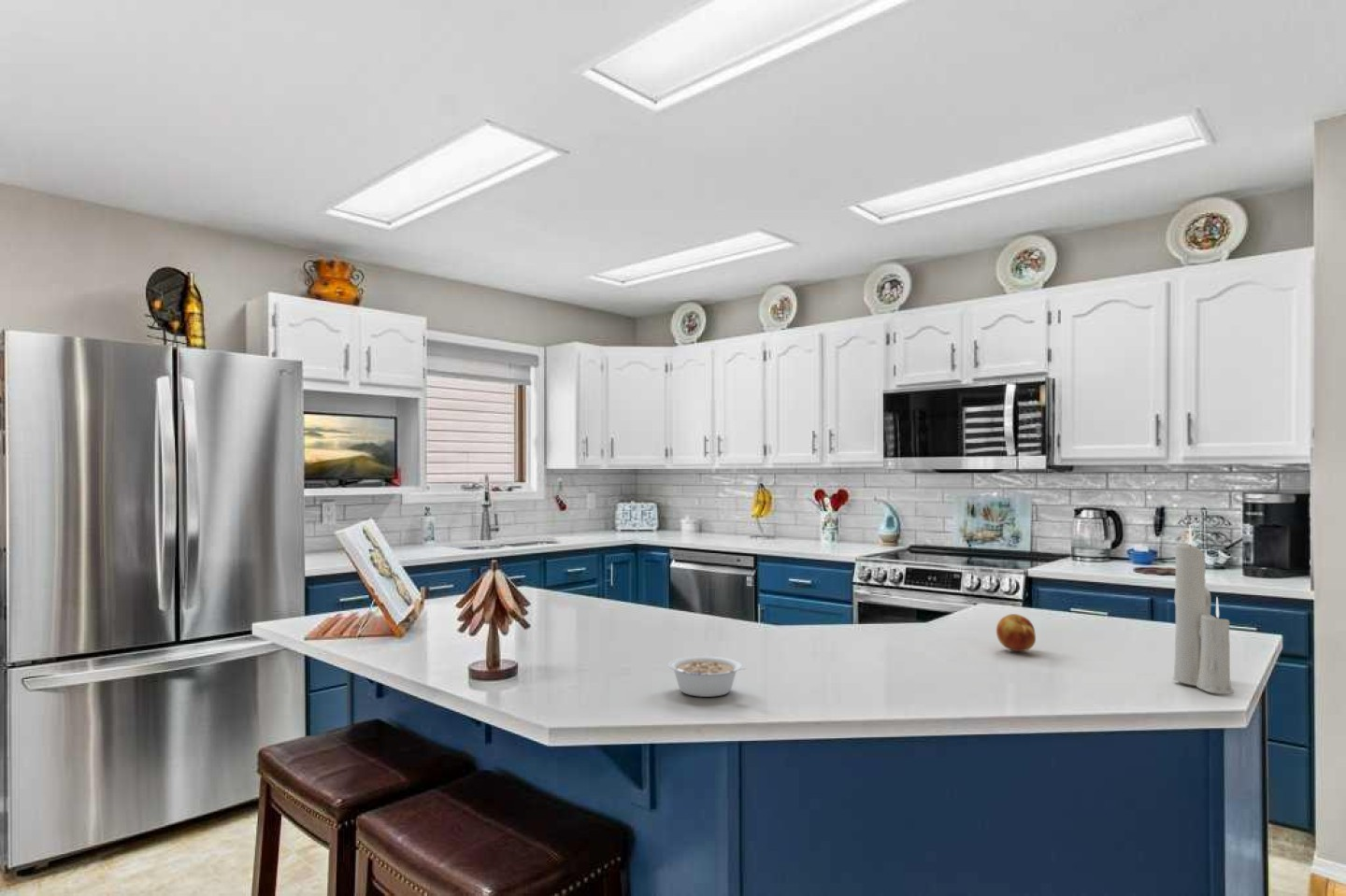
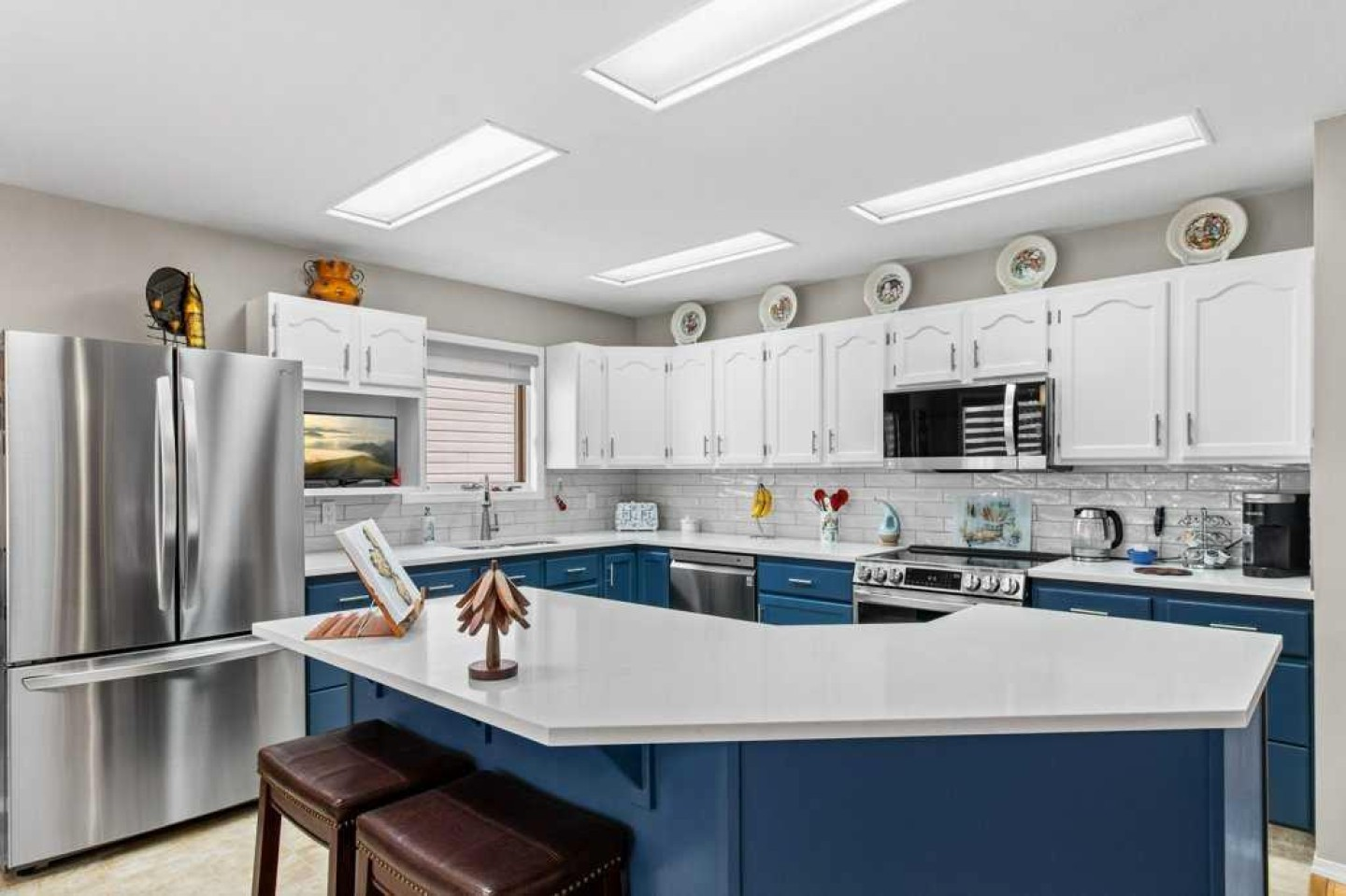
- candle [1171,524,1235,695]
- fruit [995,613,1037,652]
- legume [667,655,747,698]
